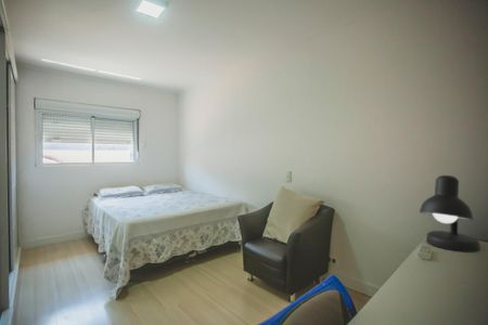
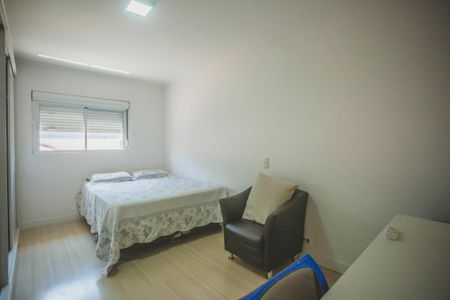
- desk lamp [419,174,481,253]
